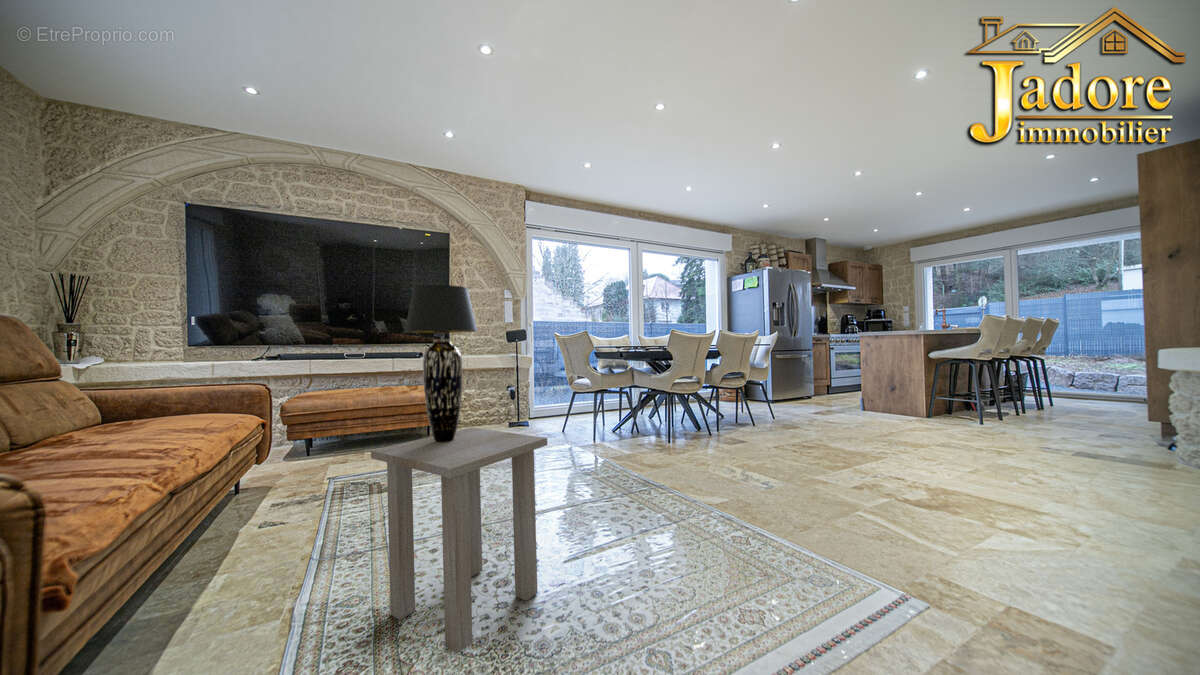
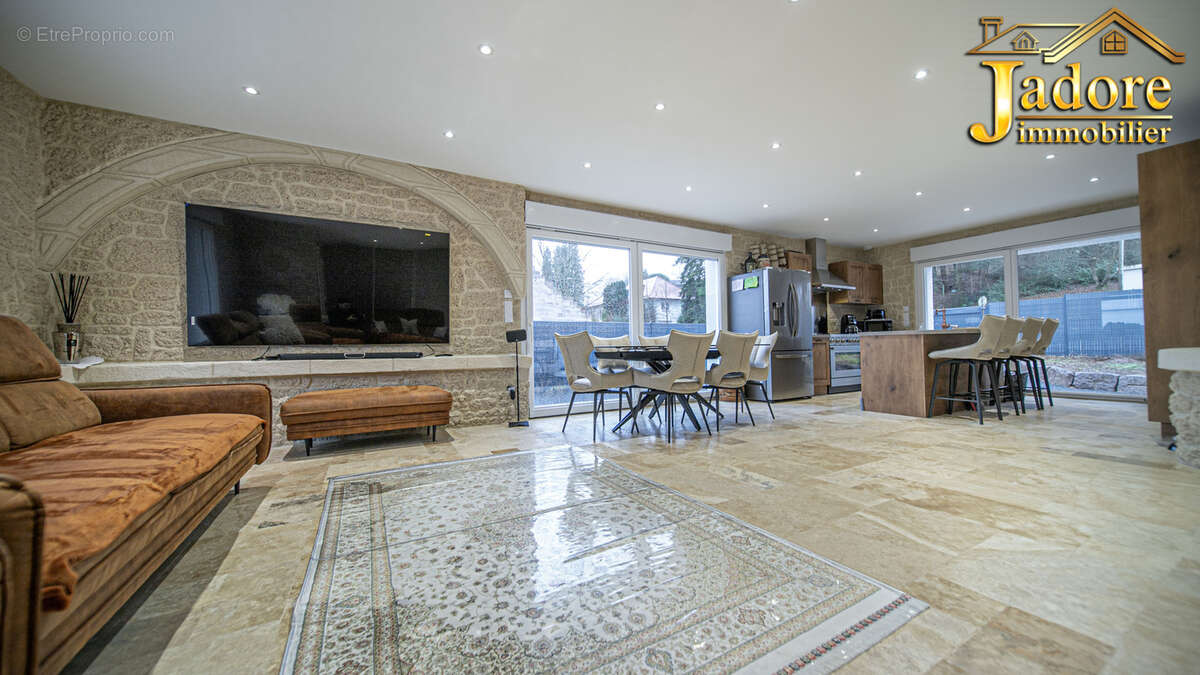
- table lamp [403,284,479,443]
- side table [370,426,548,654]
